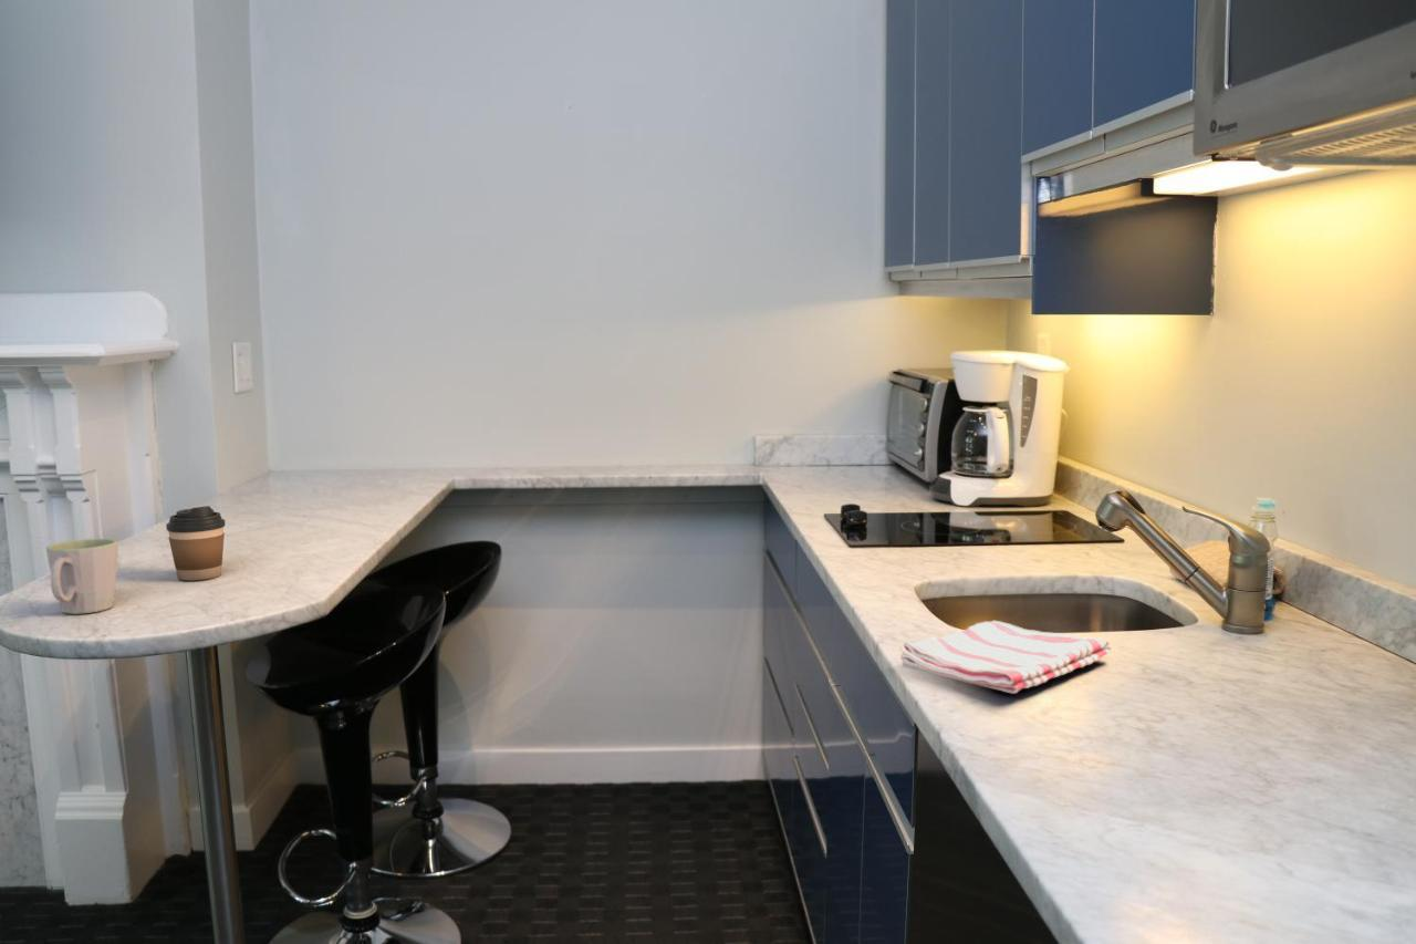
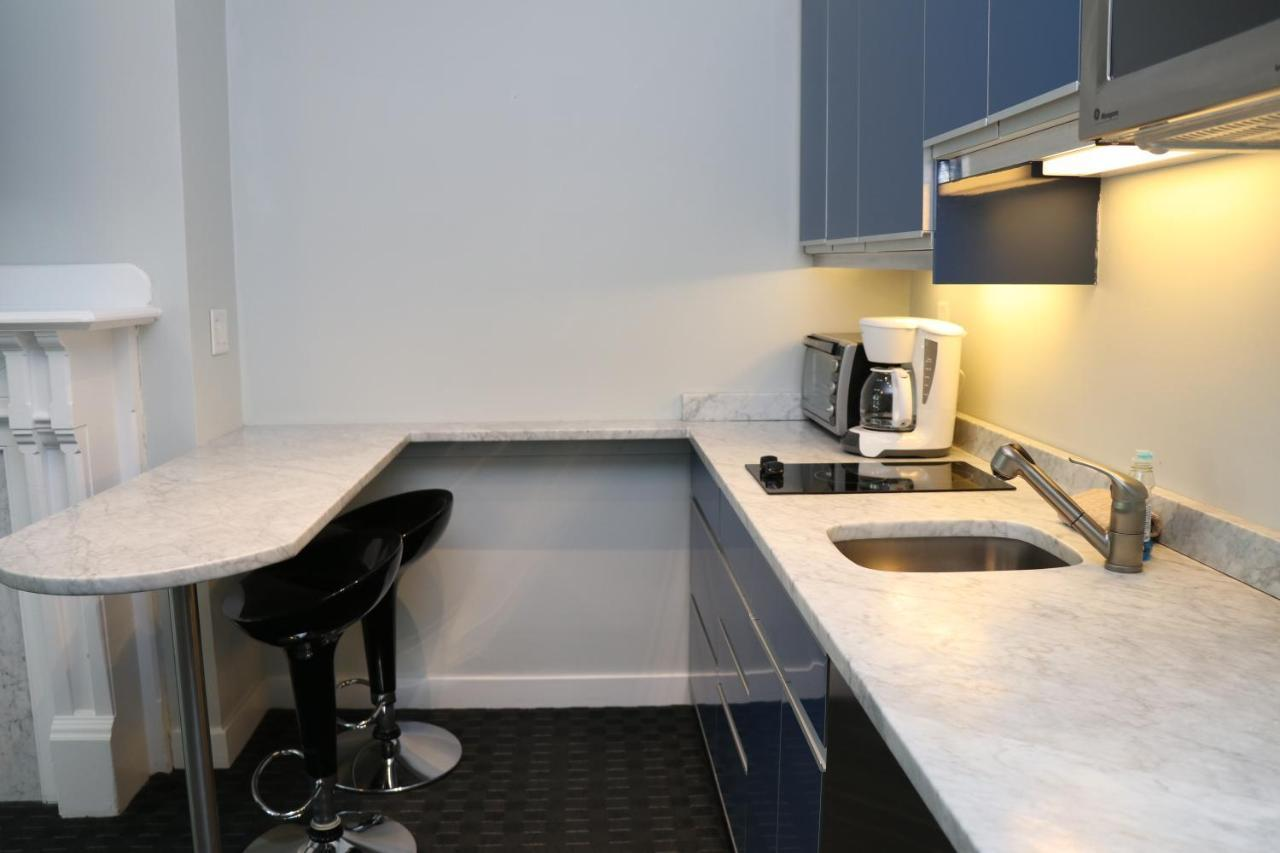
- coffee cup [165,505,226,581]
- mug [45,538,119,615]
- dish towel [899,620,1112,695]
